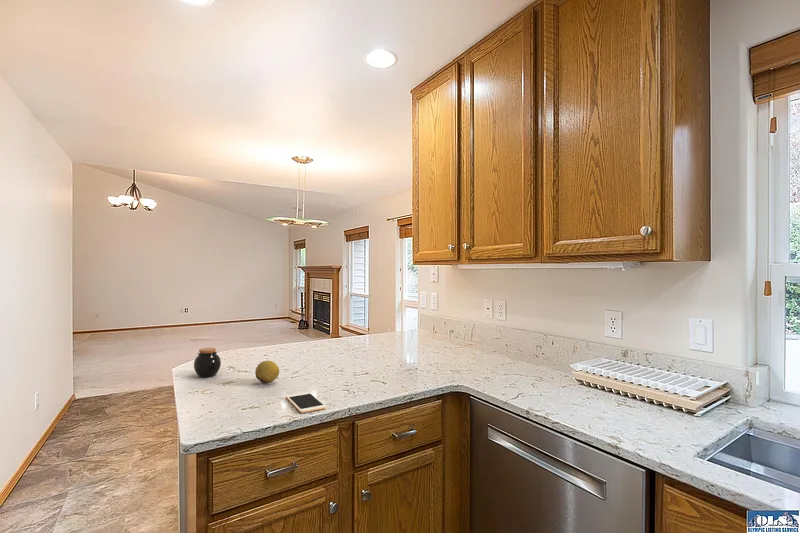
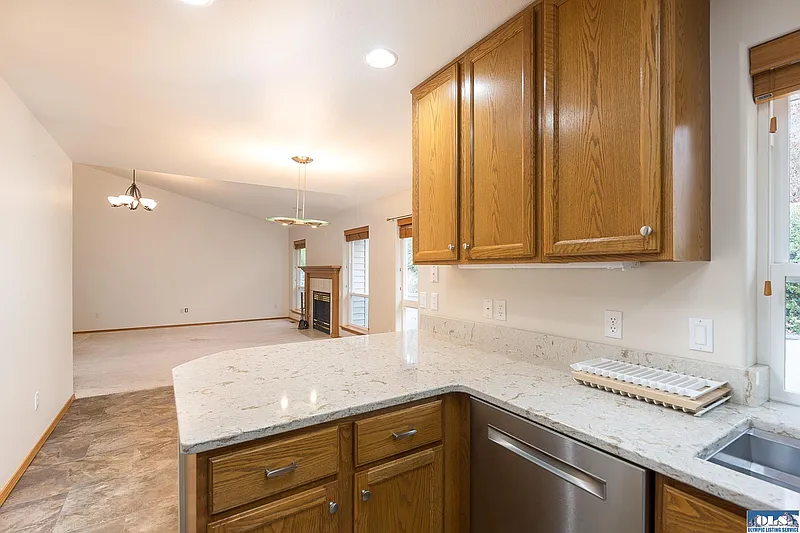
- fruit [254,360,280,384]
- cell phone [285,391,327,414]
- jar [193,347,222,378]
